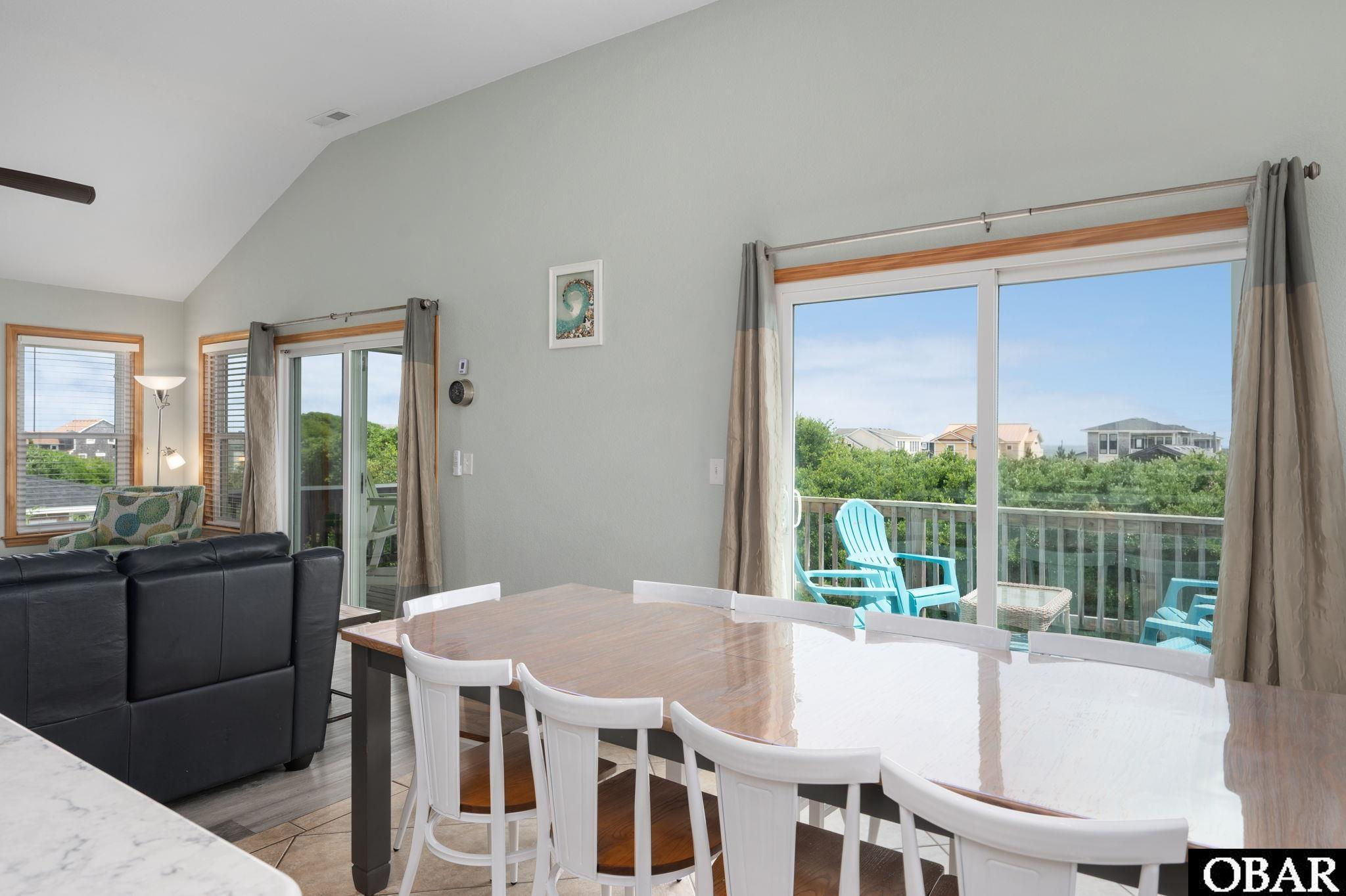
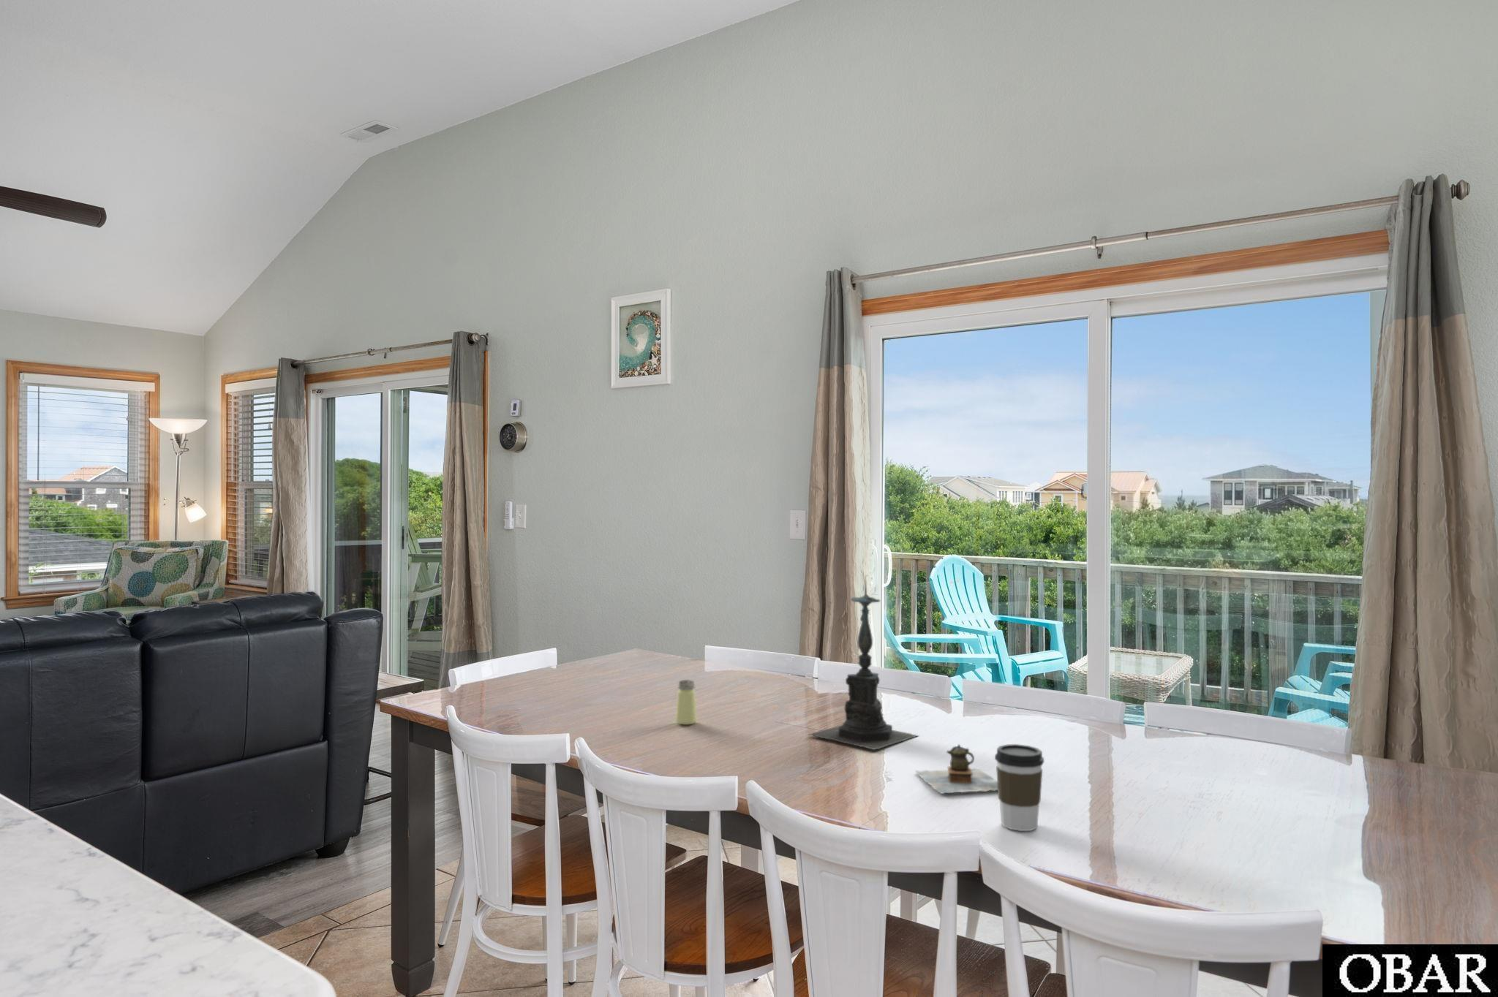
+ coffee cup [994,743,1045,832]
+ saltshaker [676,679,698,725]
+ candle holder [808,574,919,751]
+ teapot [915,743,997,793]
